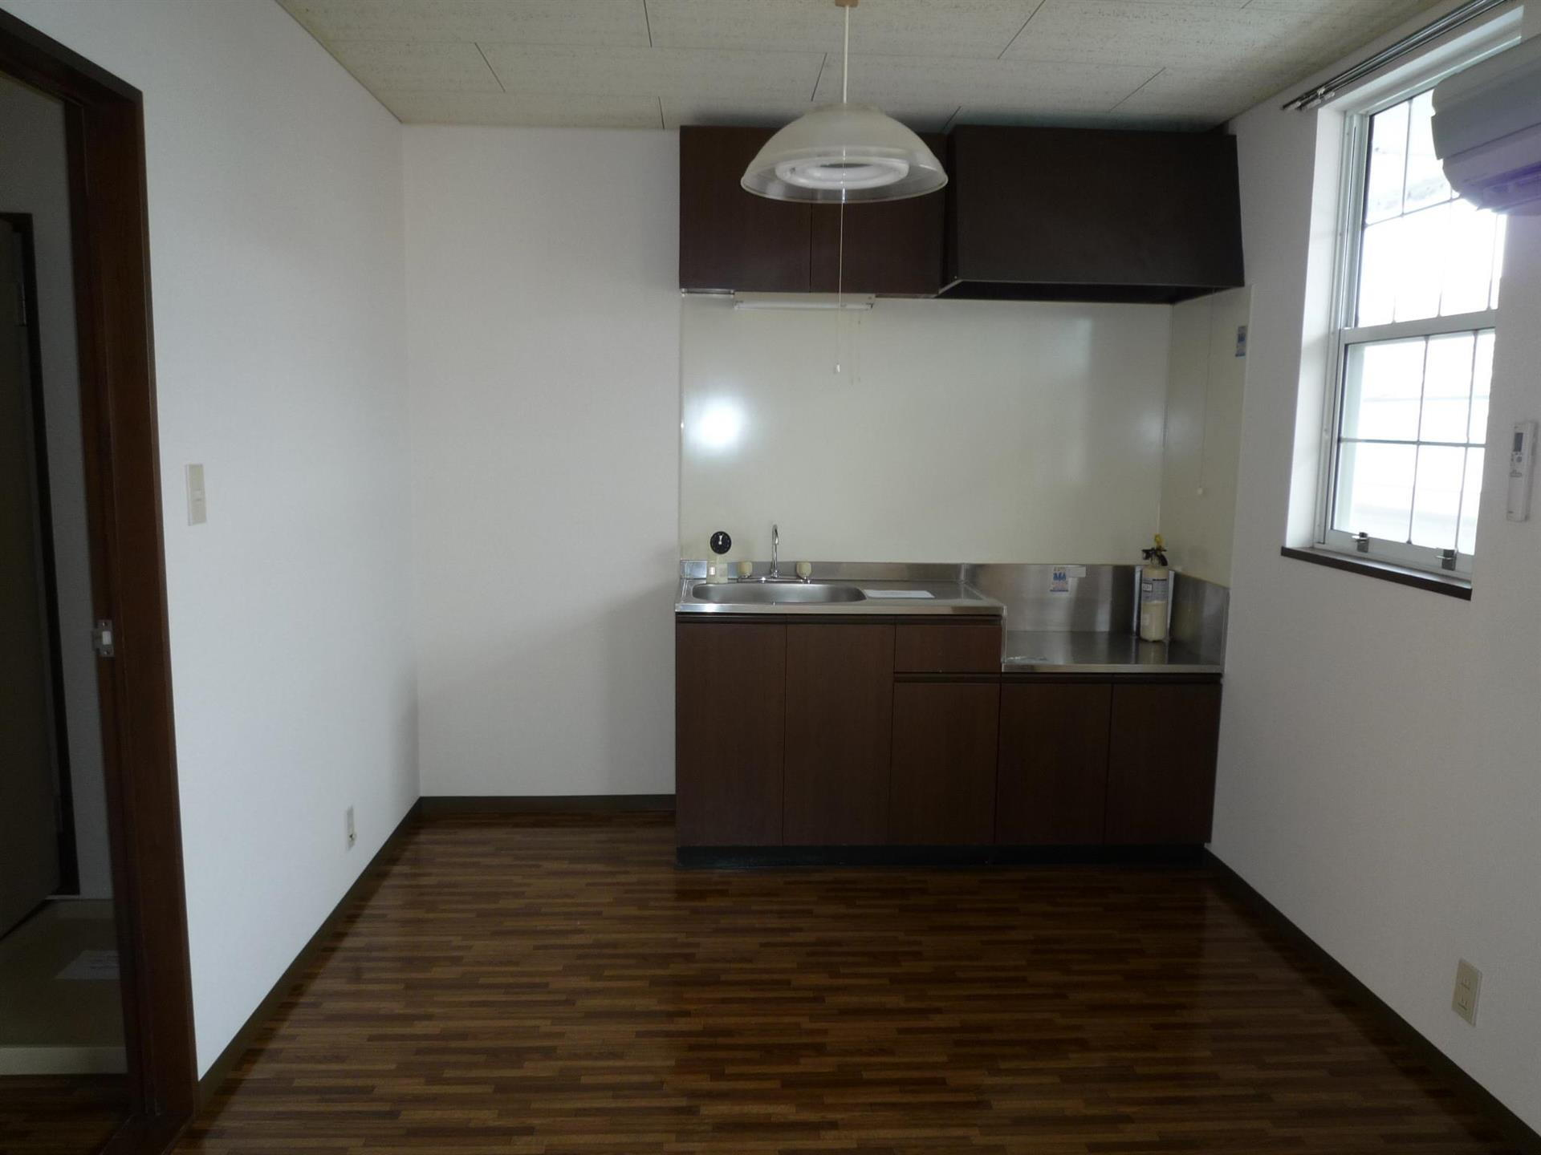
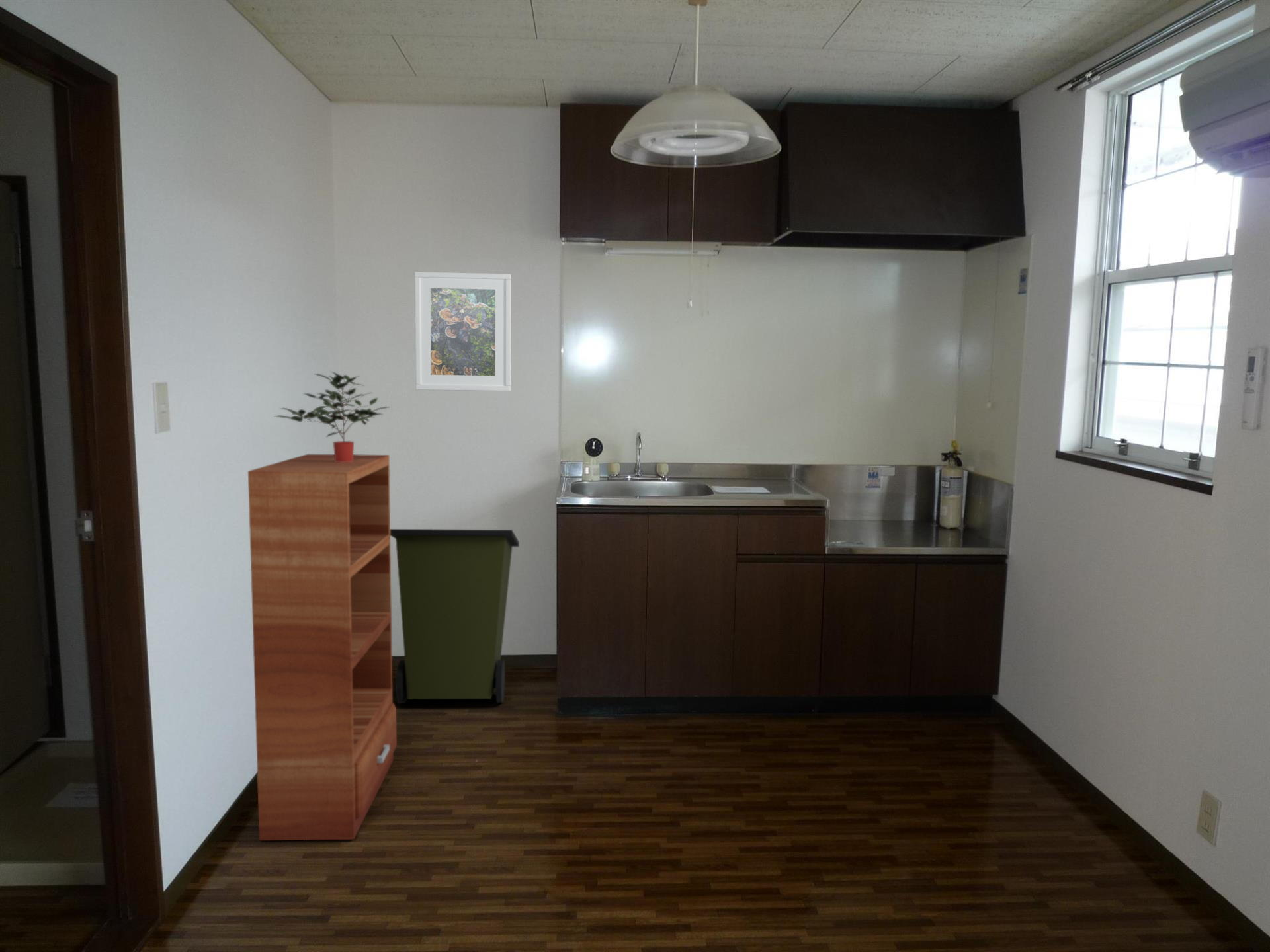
+ potted plant [275,372,389,463]
+ bookshelf [247,454,398,841]
+ trash can [390,528,520,704]
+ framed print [414,271,512,392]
